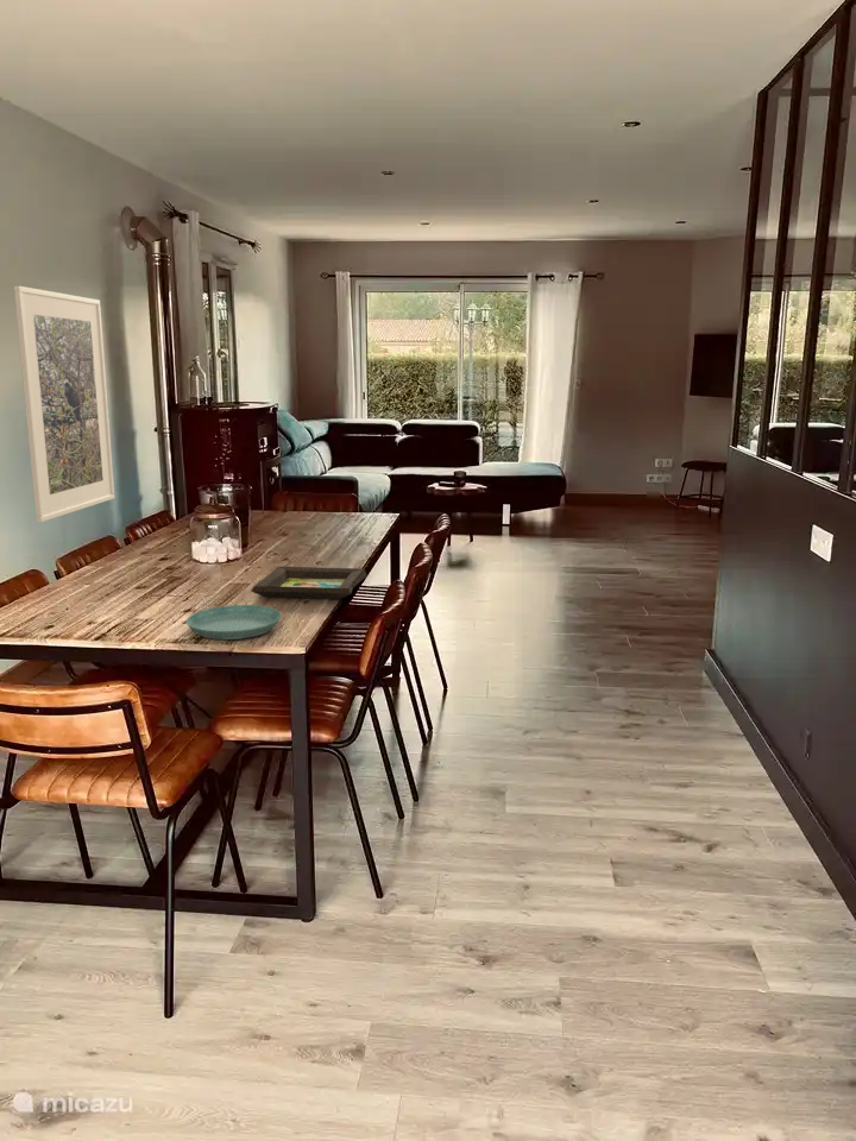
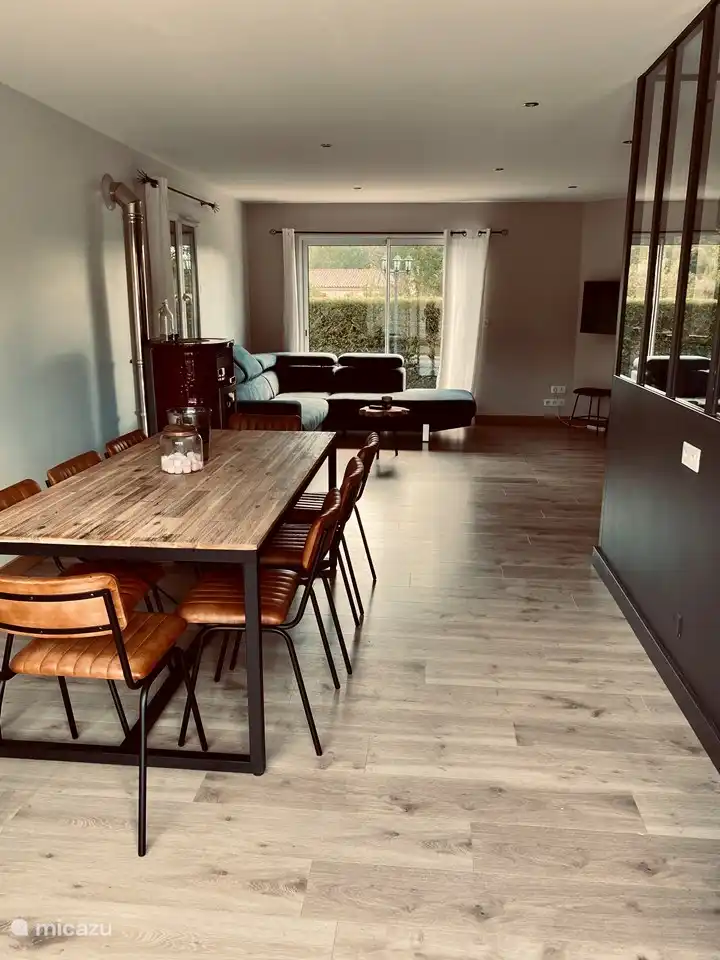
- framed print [13,285,115,523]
- saucer [185,604,283,641]
- picture frame [250,565,369,600]
